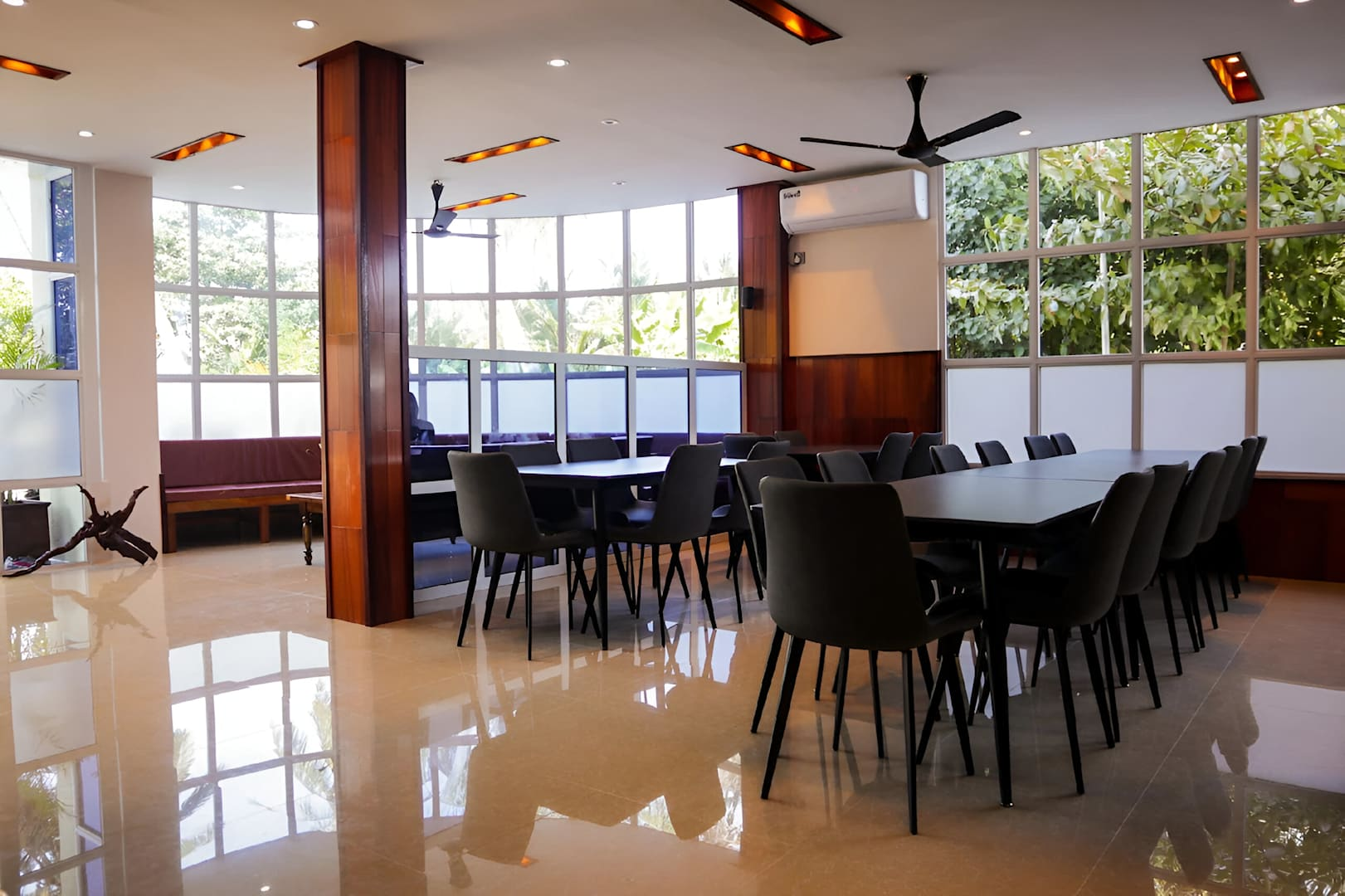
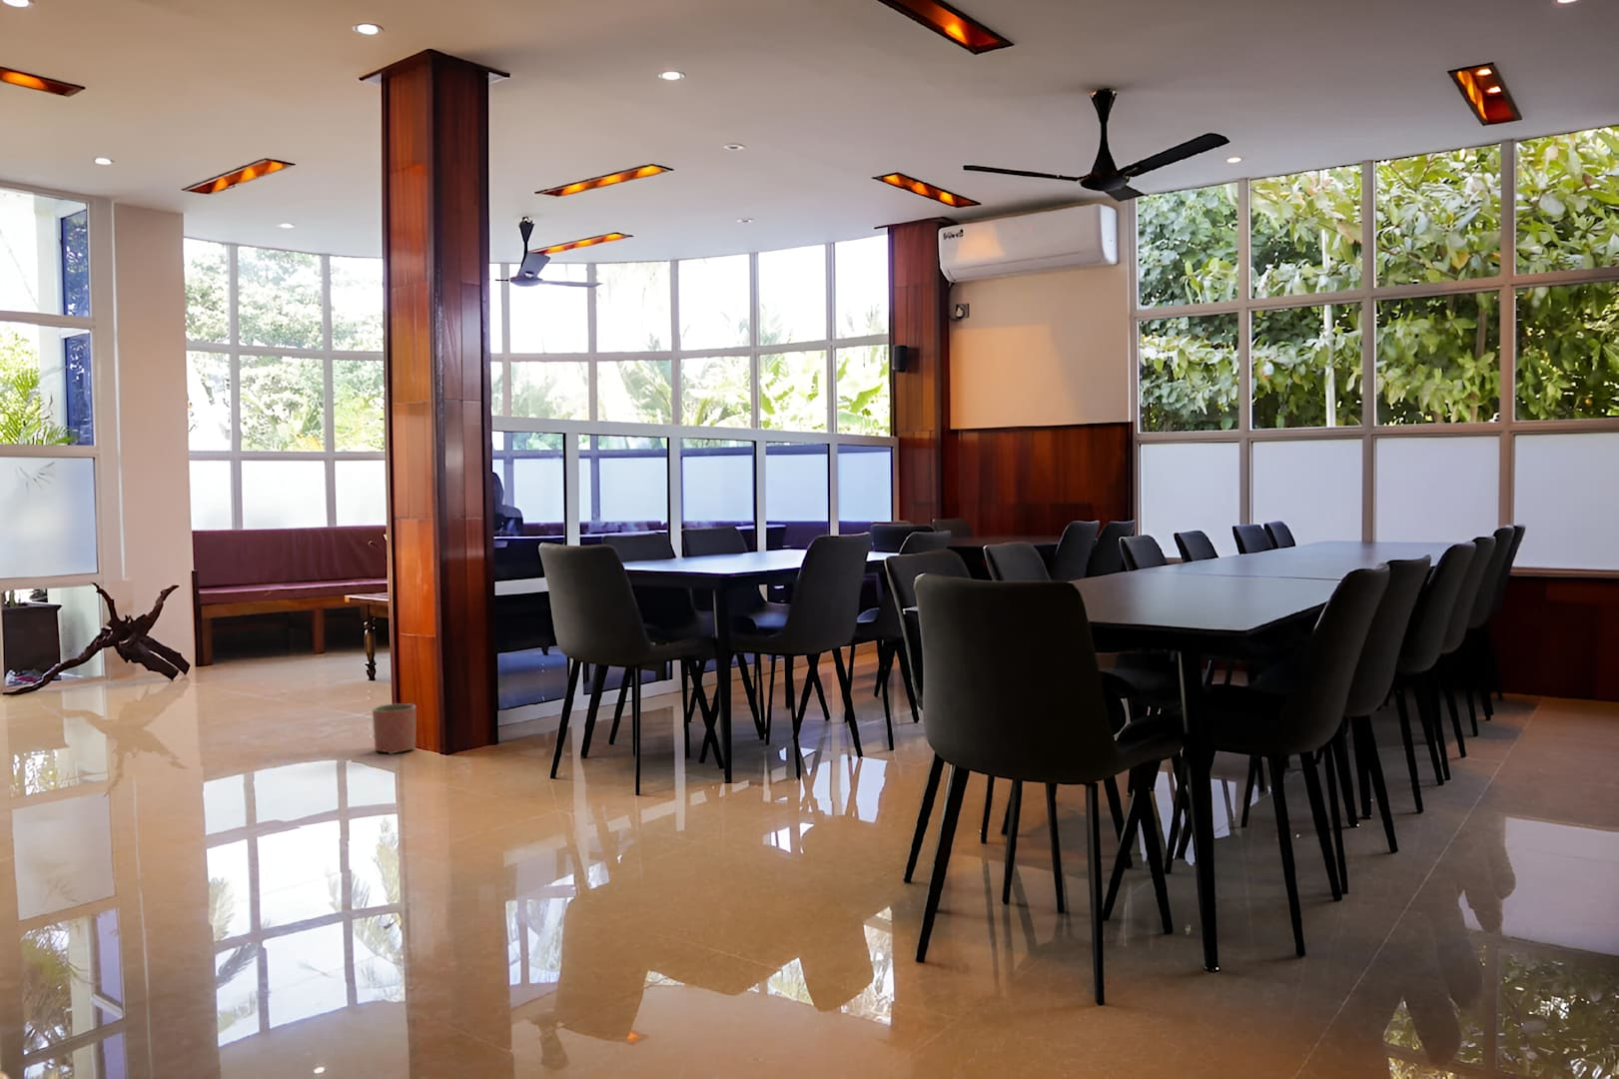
+ planter [372,702,416,755]
